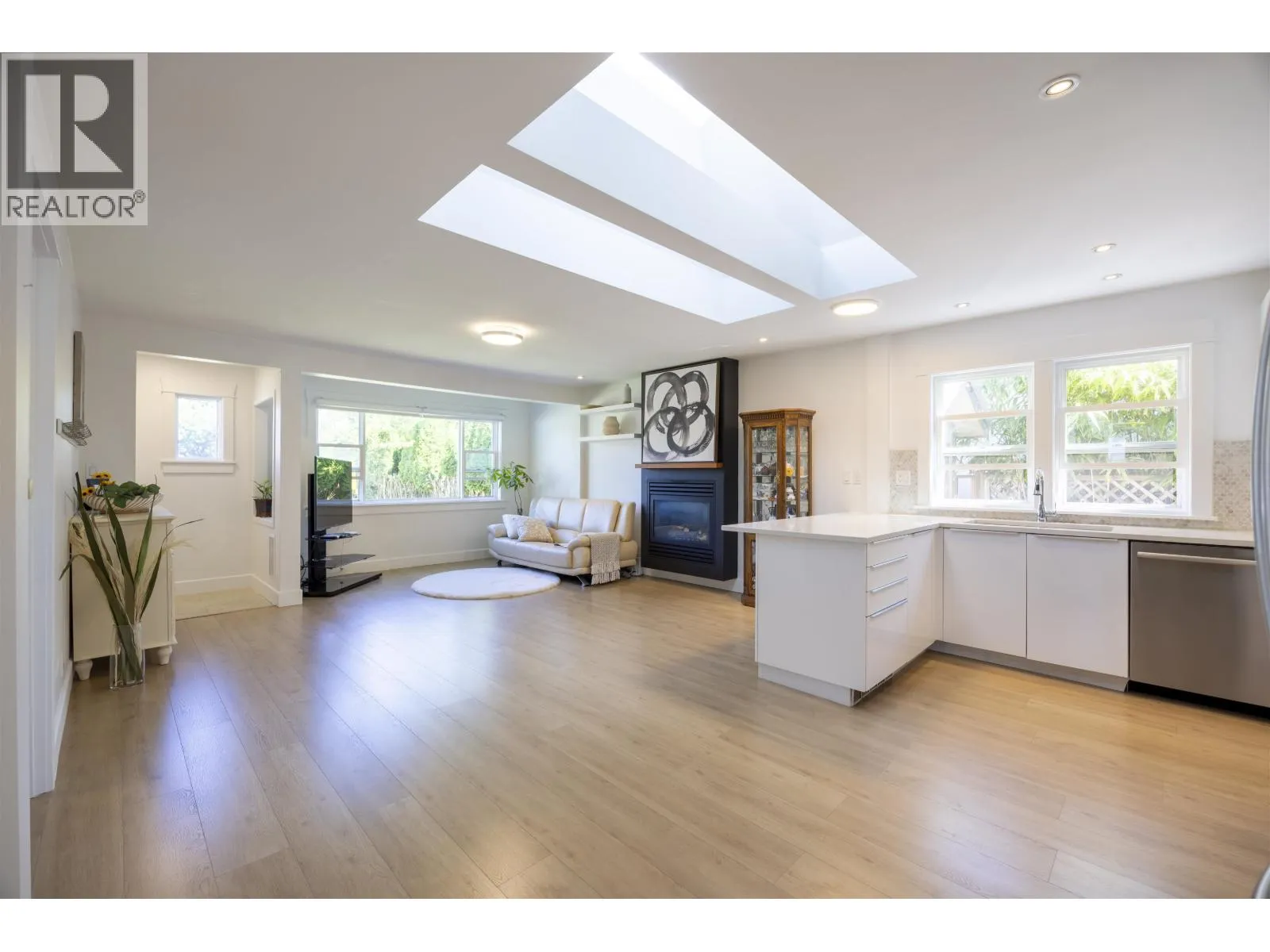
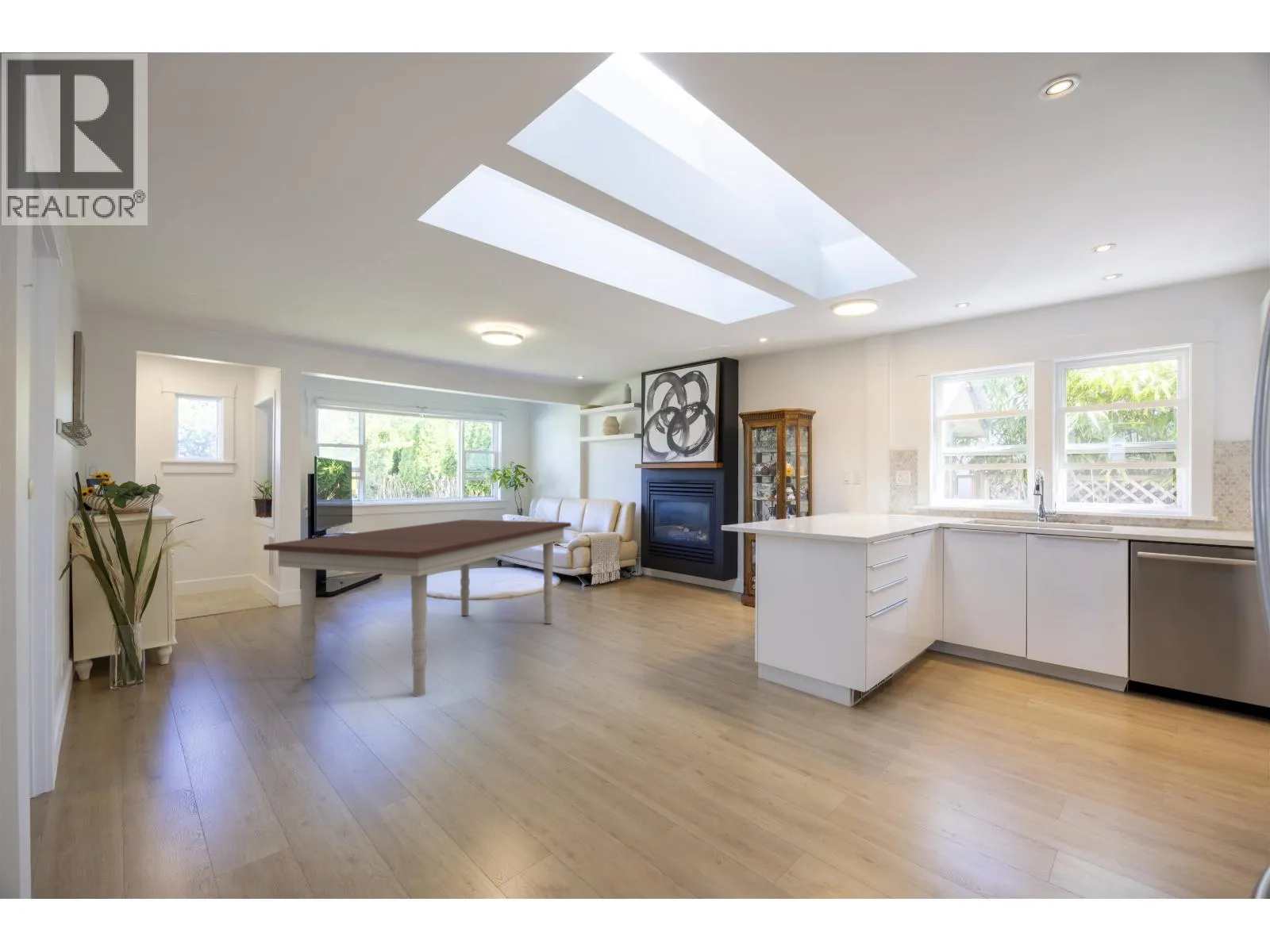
+ dining table [263,519,572,698]
